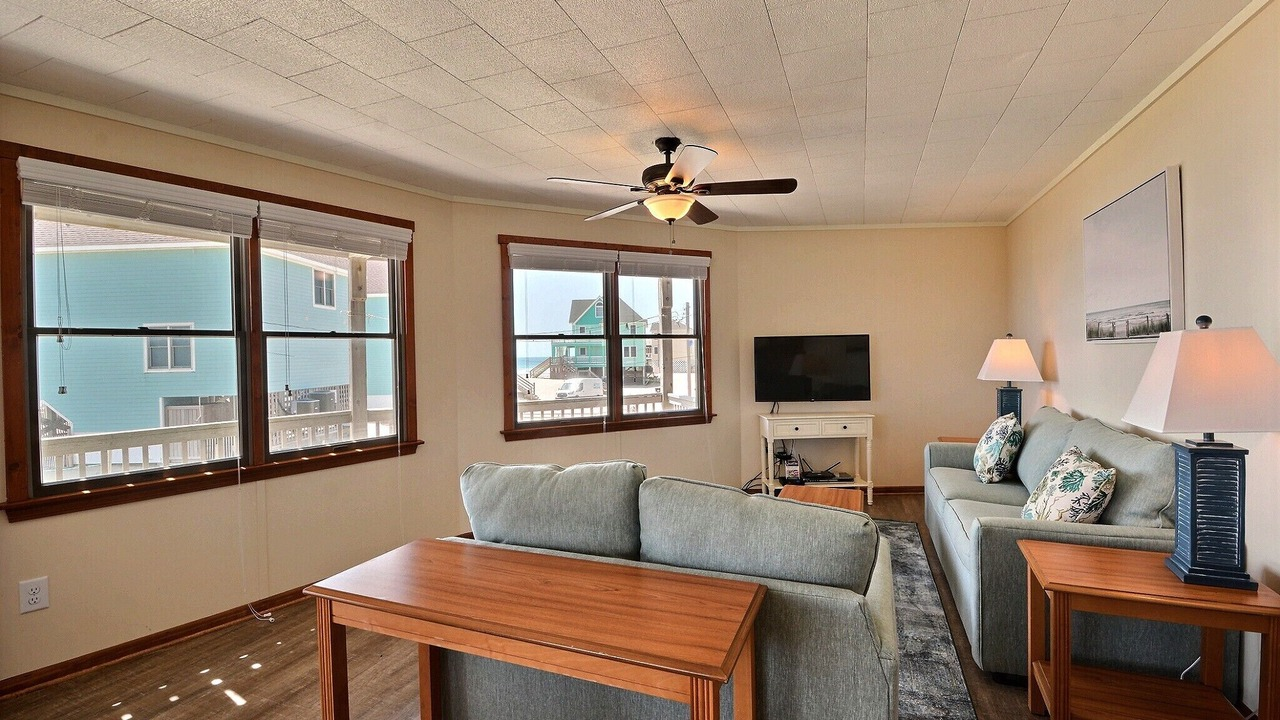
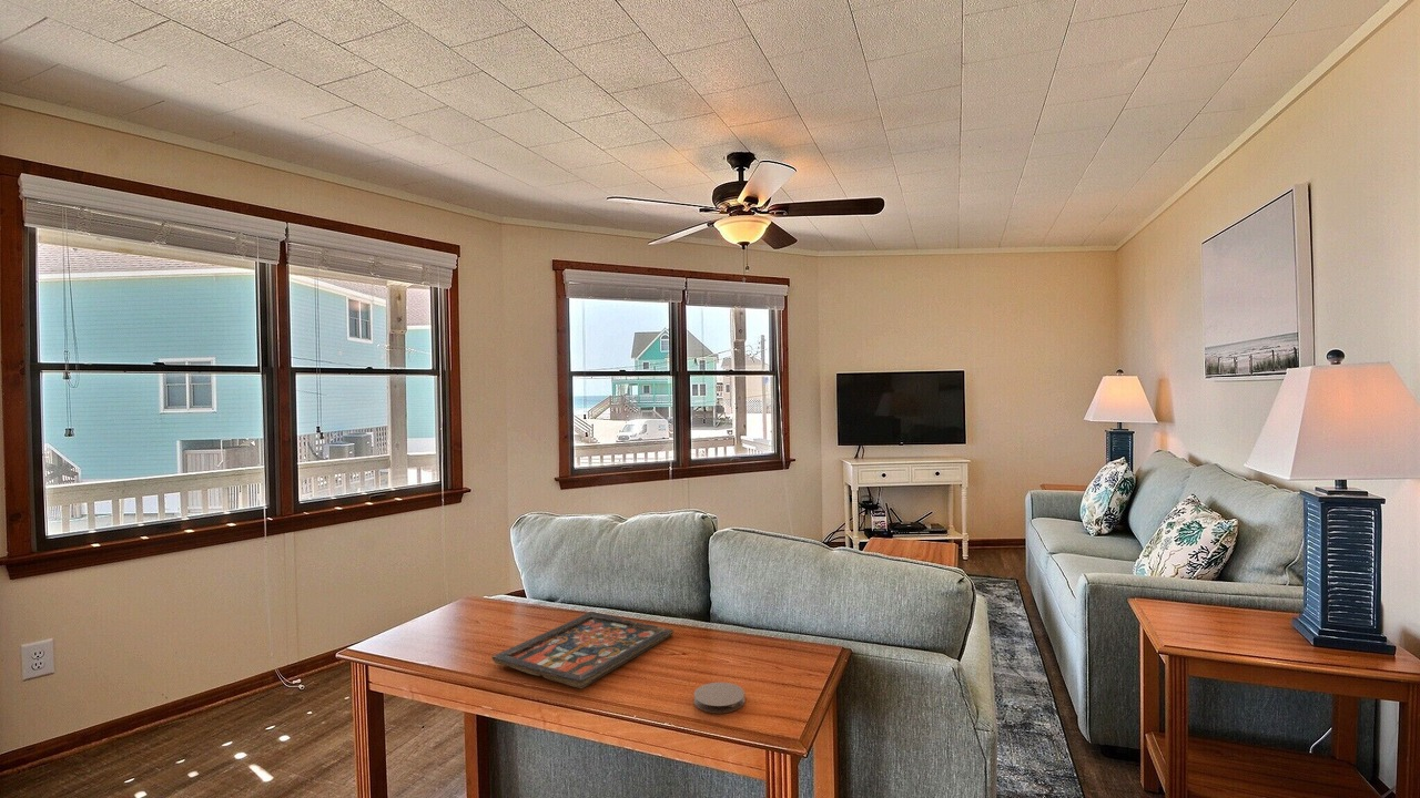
+ coaster [693,682,746,715]
+ board game [490,611,674,689]
